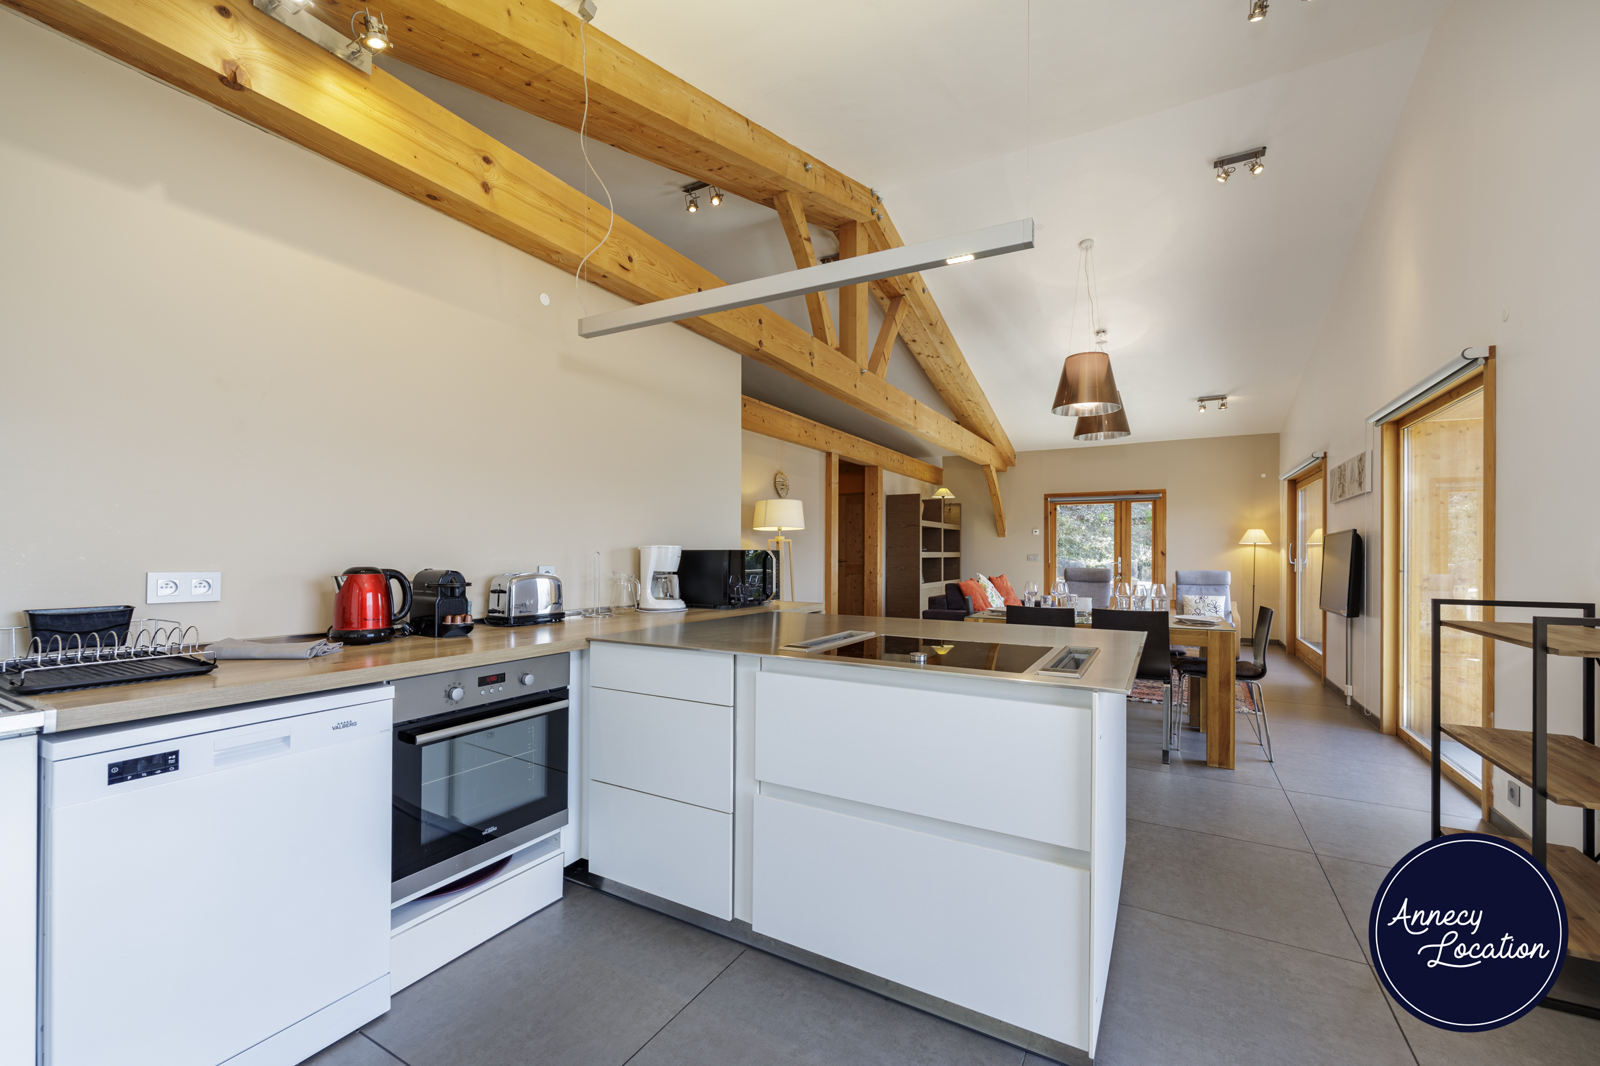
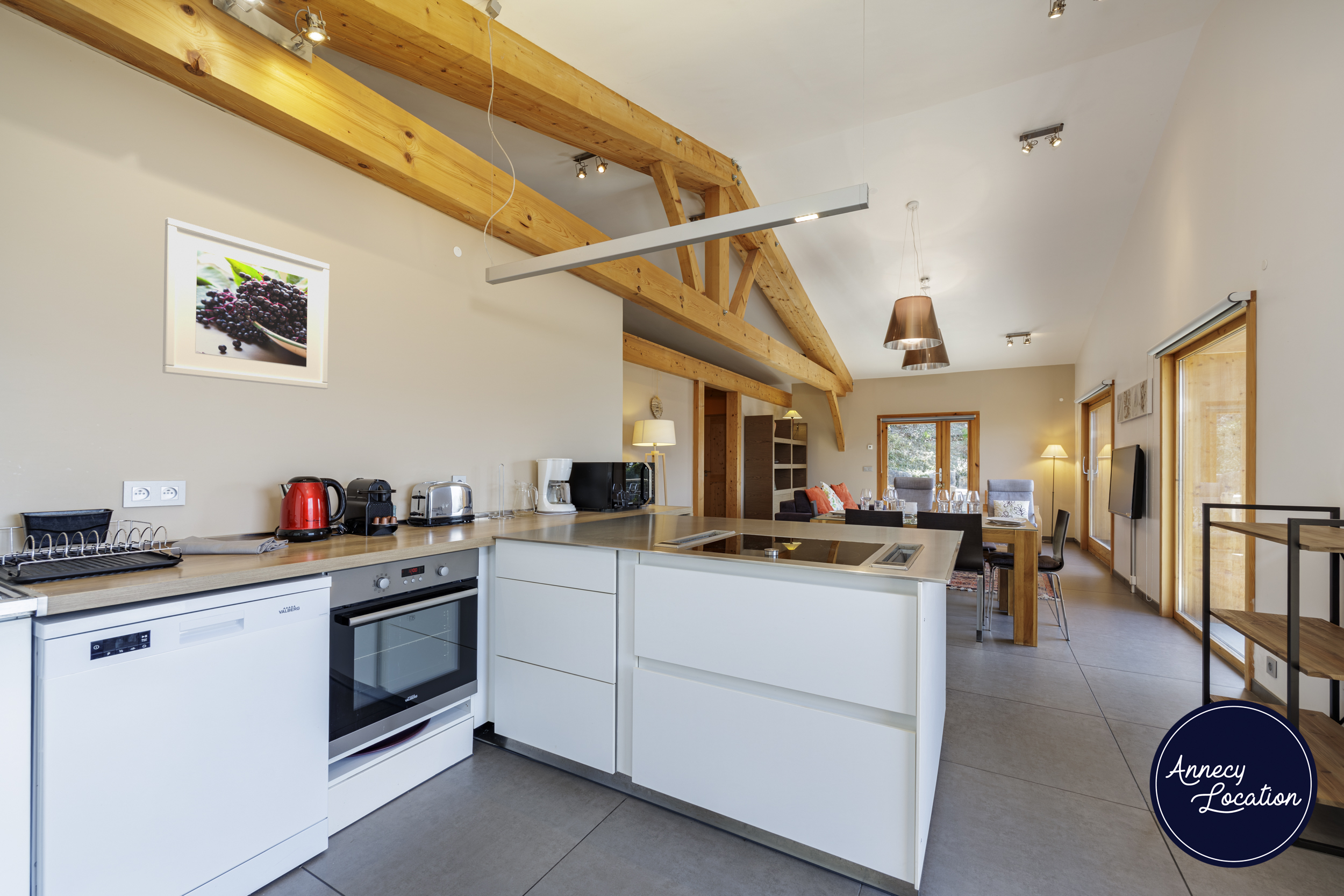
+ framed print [162,217,330,390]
